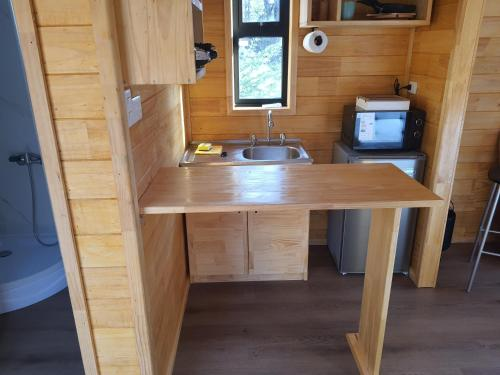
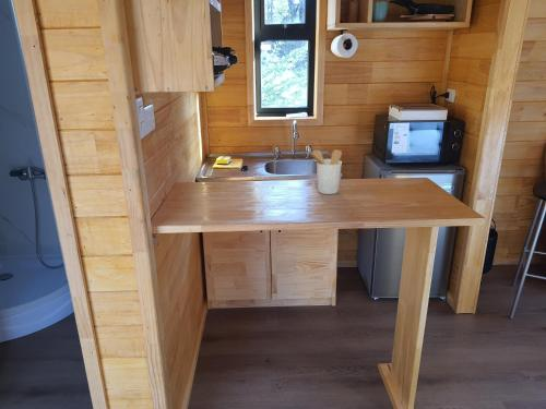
+ utensil holder [307,148,343,195]
